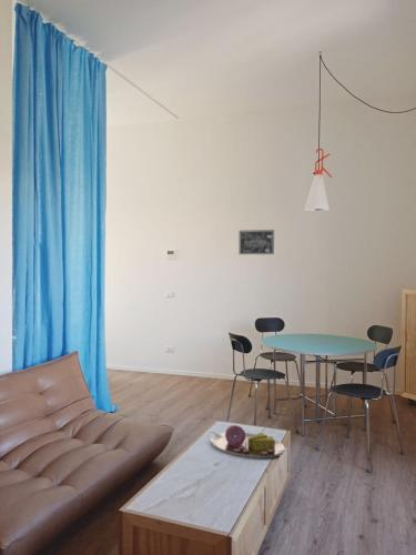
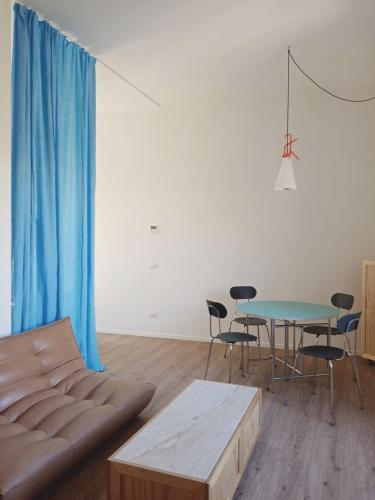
- serving tray [206,424,290,460]
- wall art [239,229,275,255]
